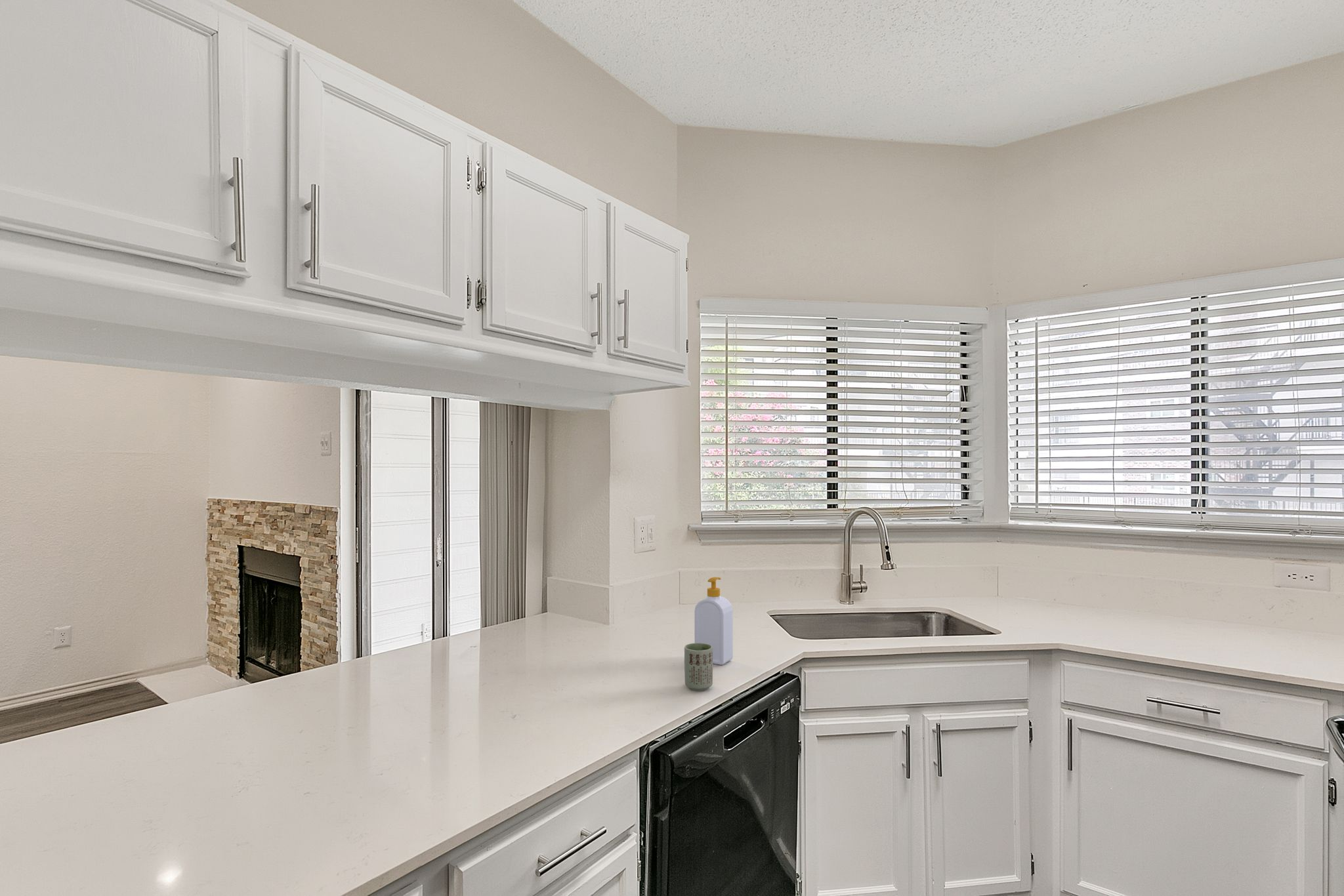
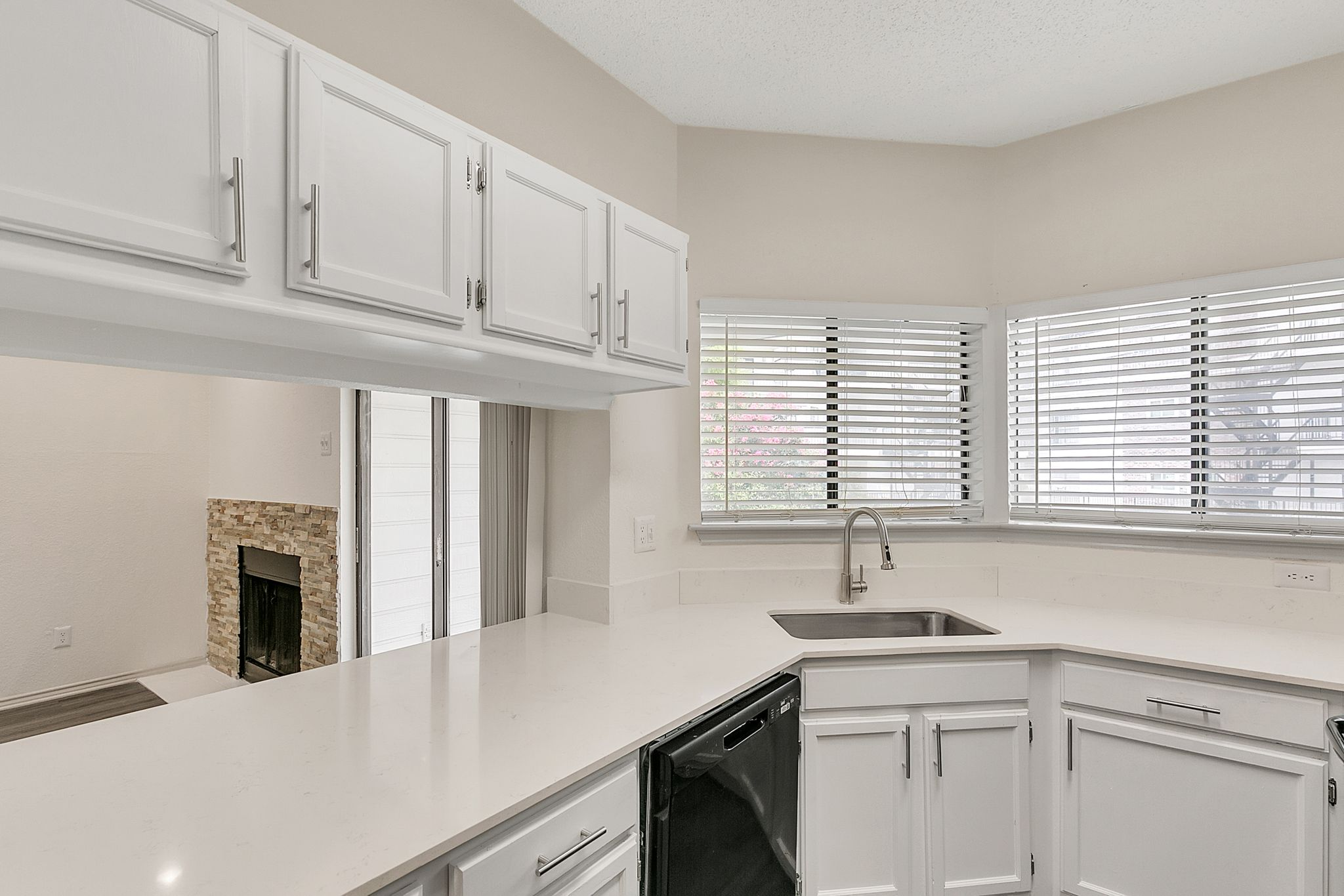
- soap bottle [694,577,734,666]
- cup [684,643,713,691]
